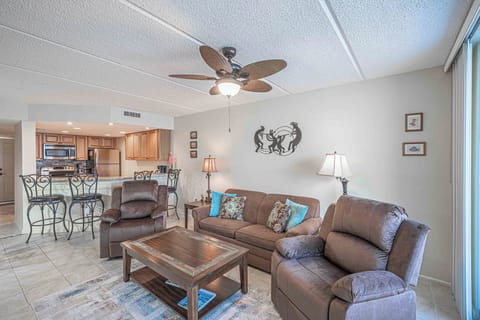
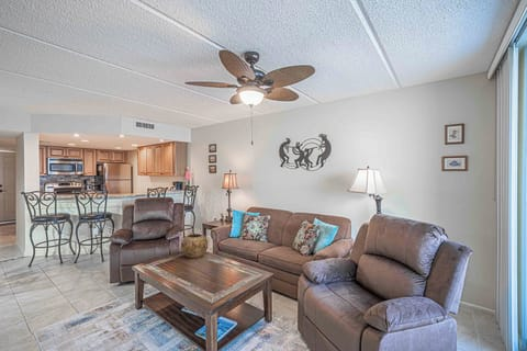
+ decorative bowl [180,233,210,259]
